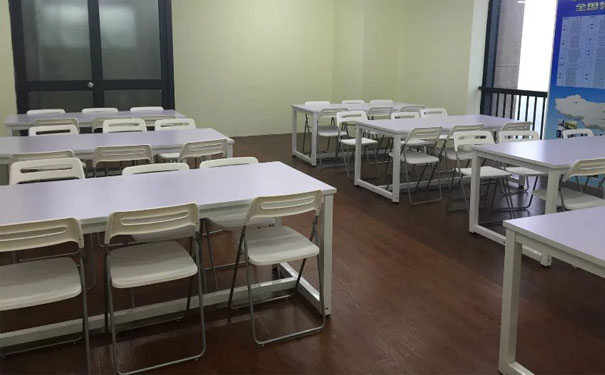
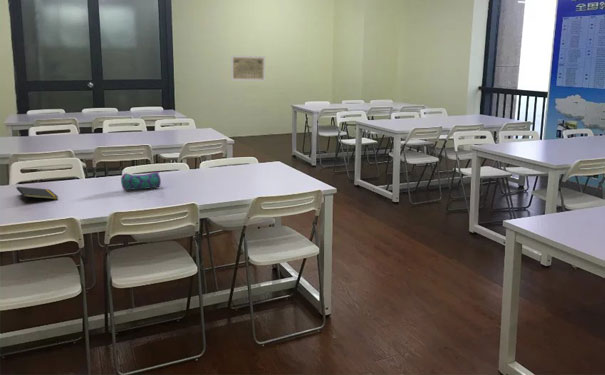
+ map [230,54,266,82]
+ pencil case [120,170,162,191]
+ notepad [15,186,59,204]
